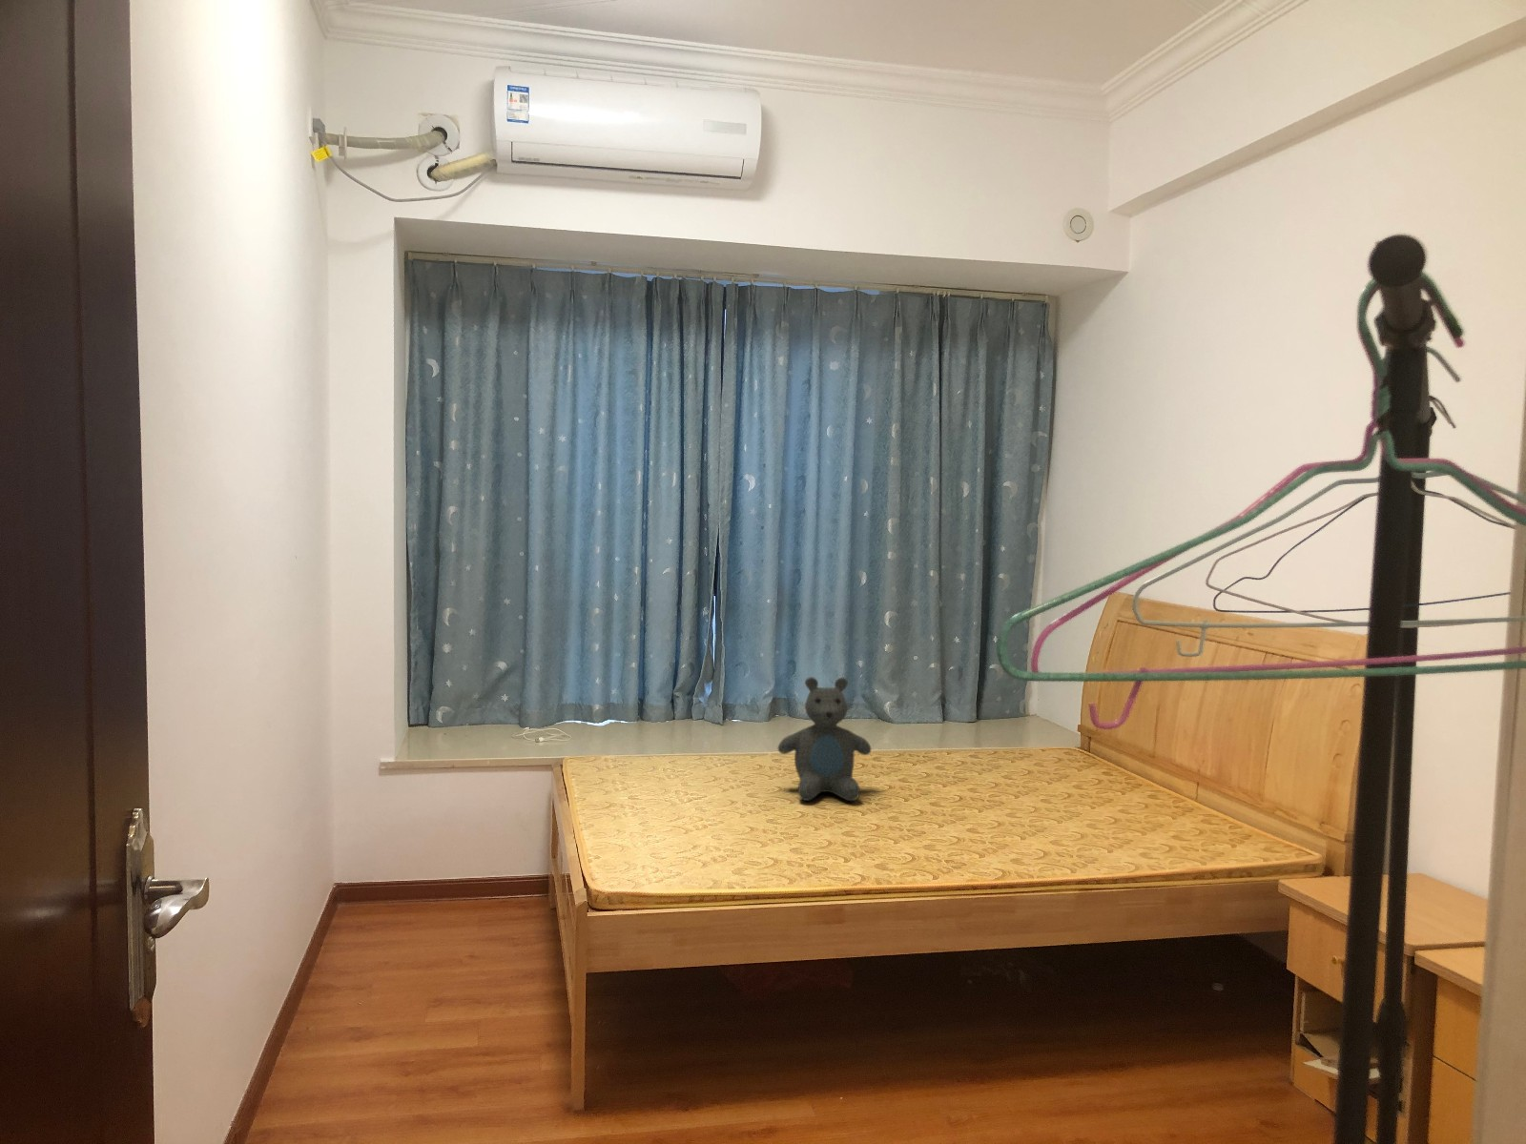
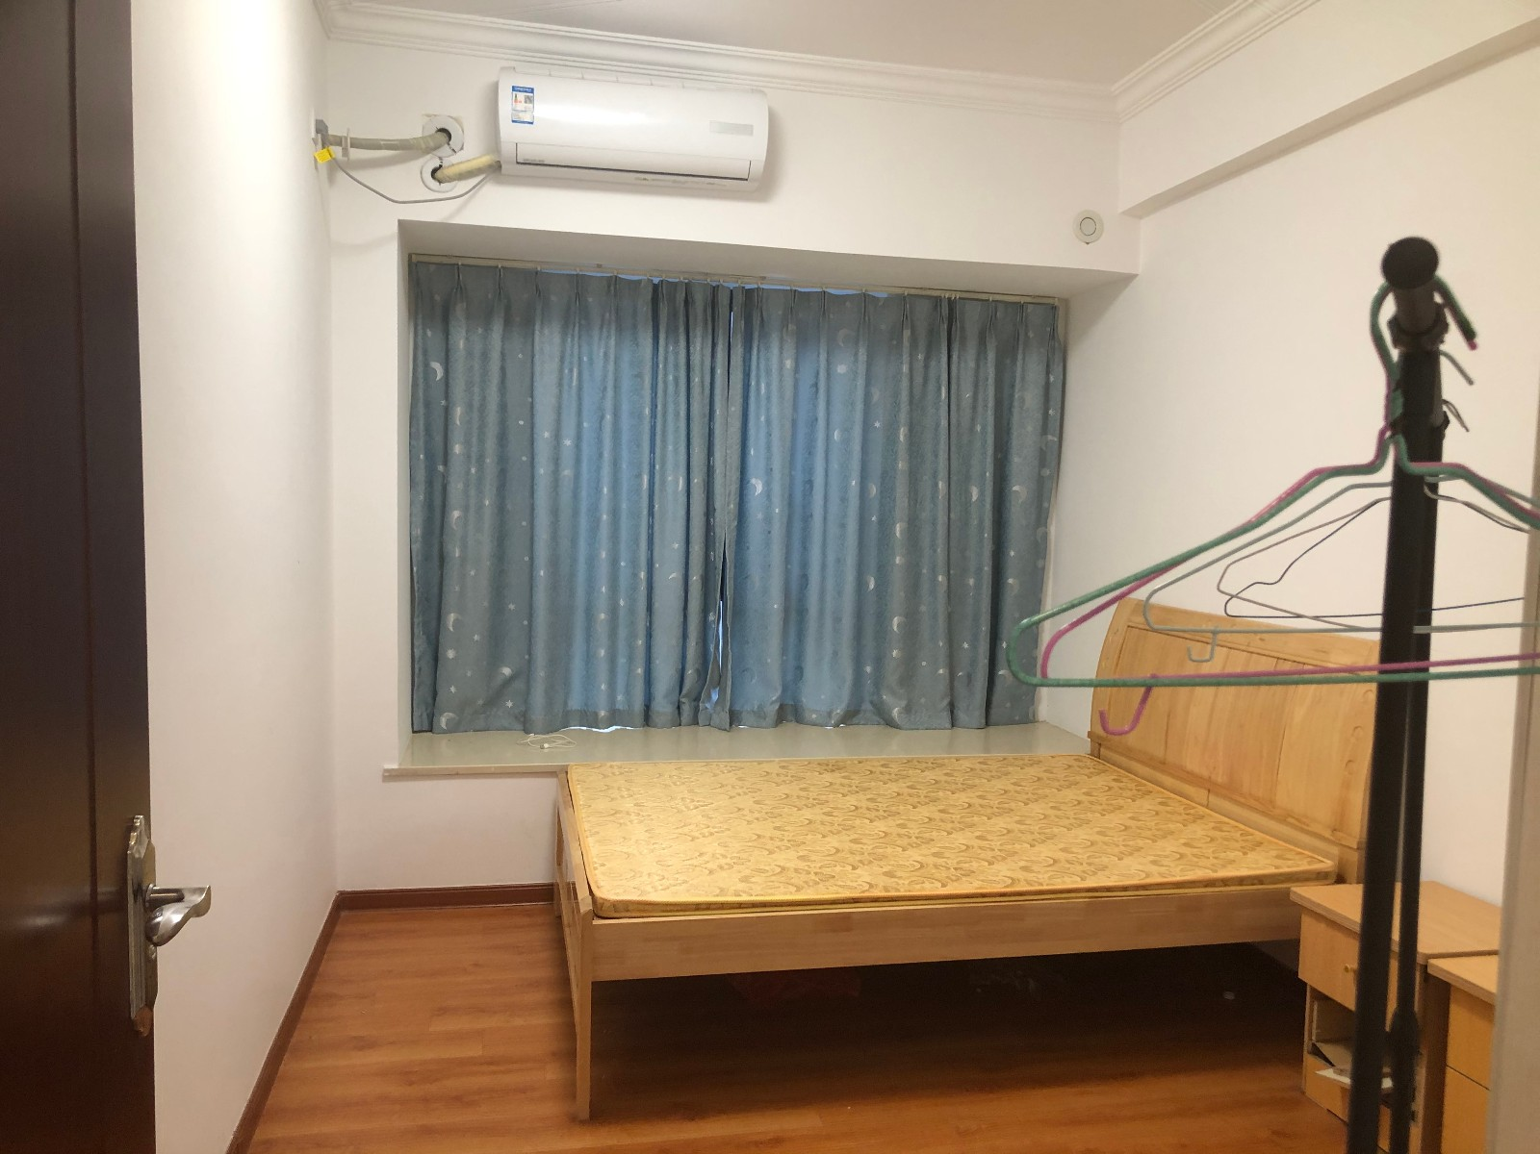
- teddy bear [777,675,871,802]
